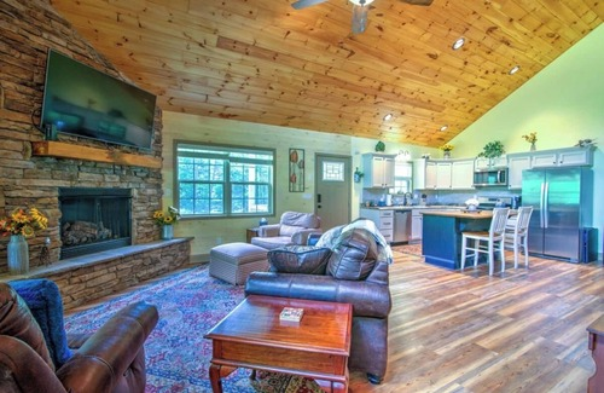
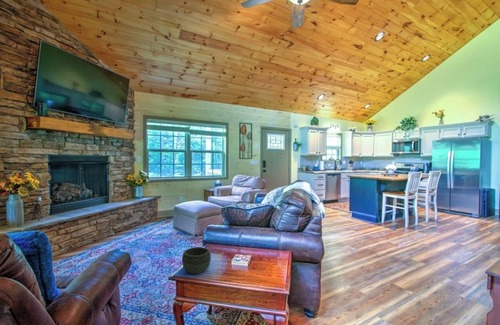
+ bowl [181,246,212,274]
